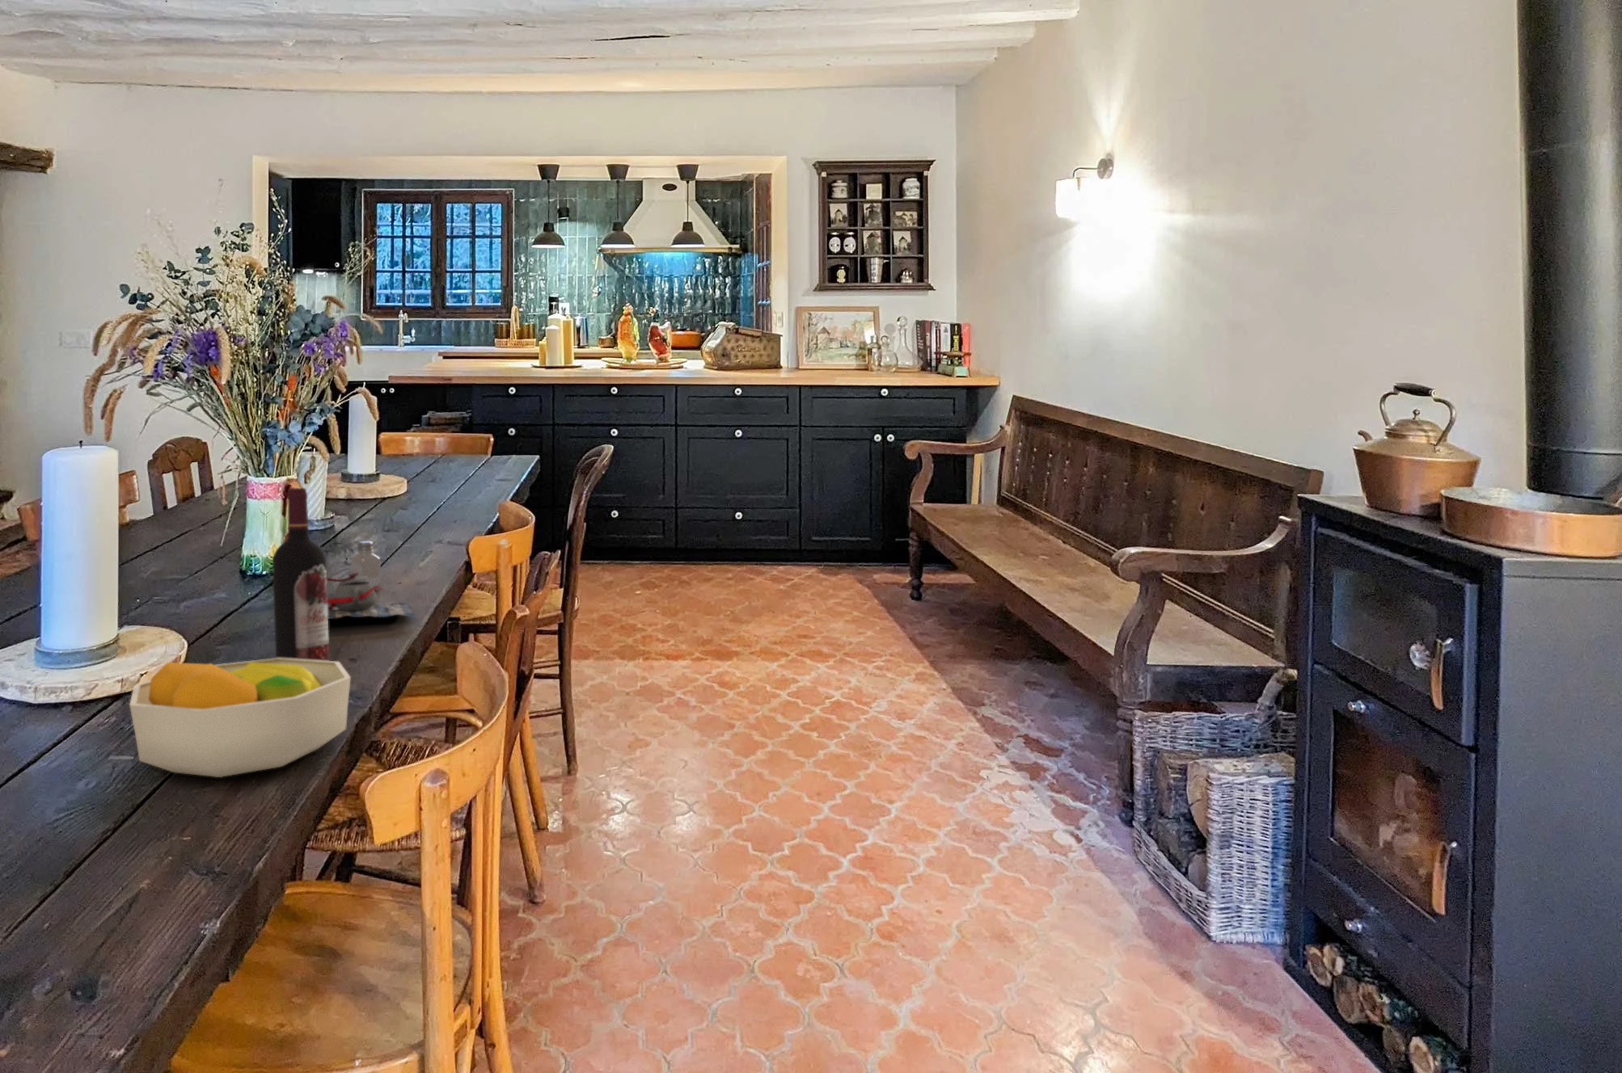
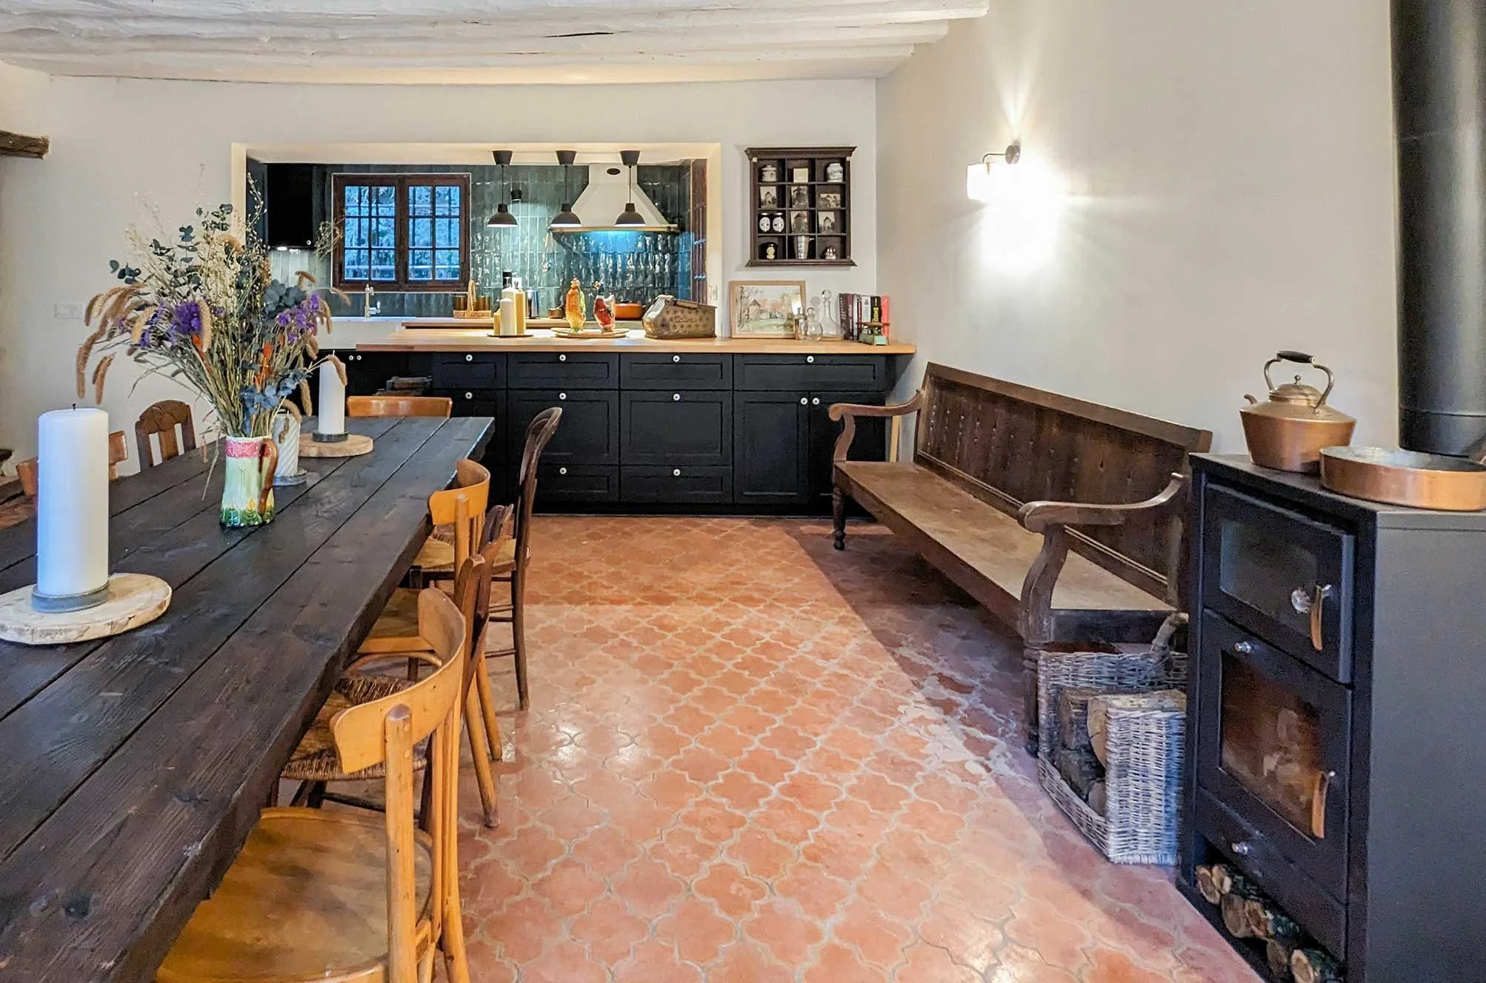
- teapot [327,570,414,619]
- fruit bowl [128,657,352,778]
- saltshaker [350,540,382,590]
- wine bottle [272,487,329,661]
